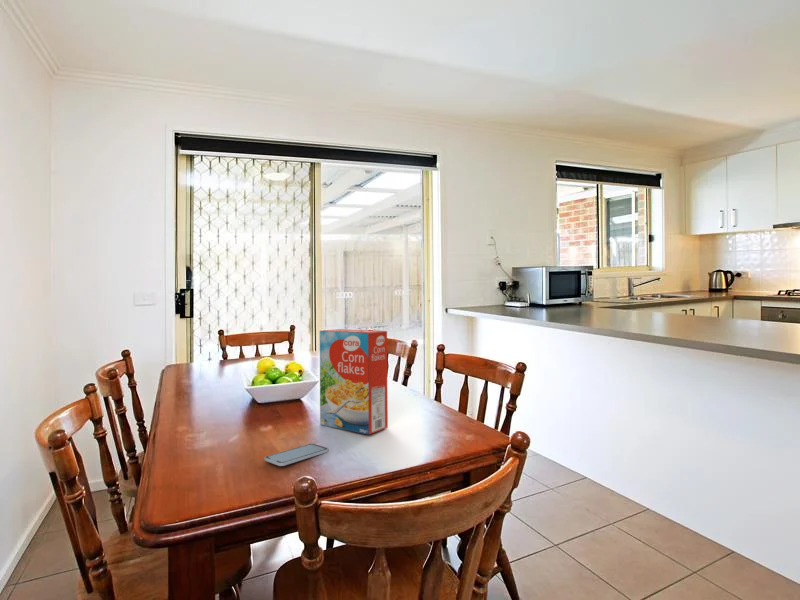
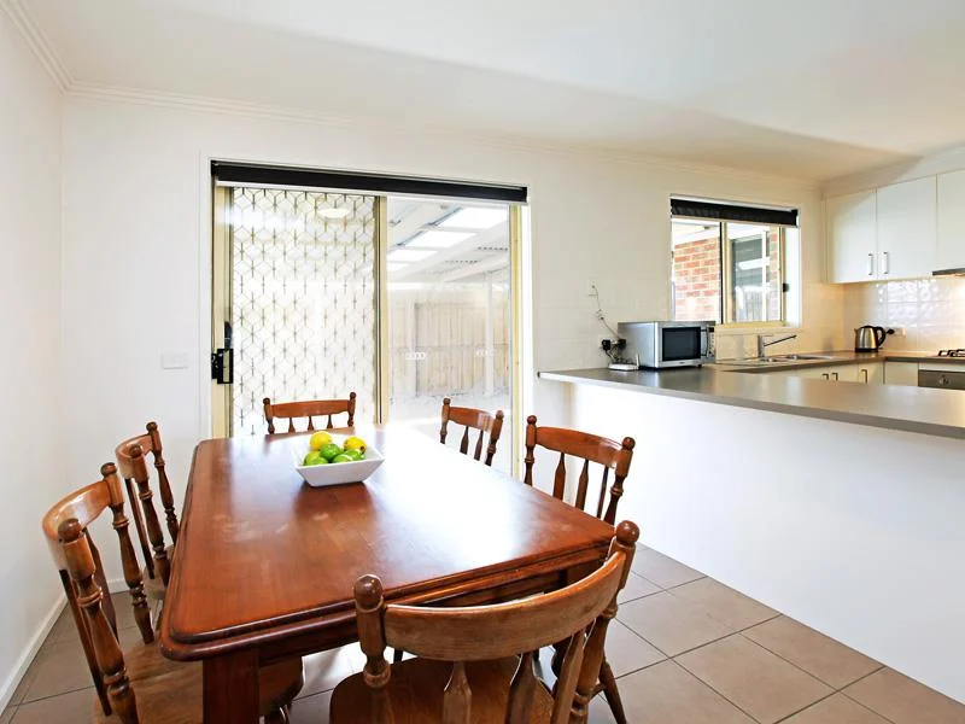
- cereal box [319,328,389,436]
- smartphone [264,443,329,467]
